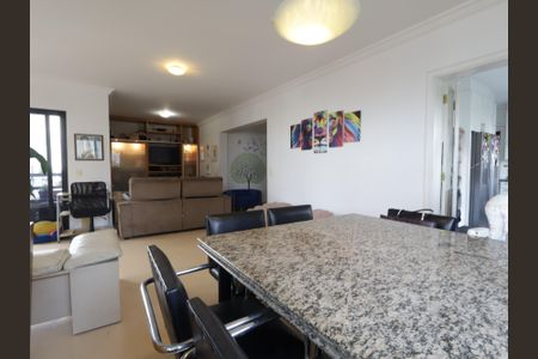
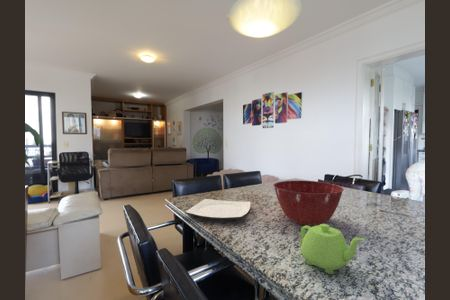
+ teapot [299,223,366,275]
+ mixing bowl [272,180,345,227]
+ plate [184,198,251,220]
